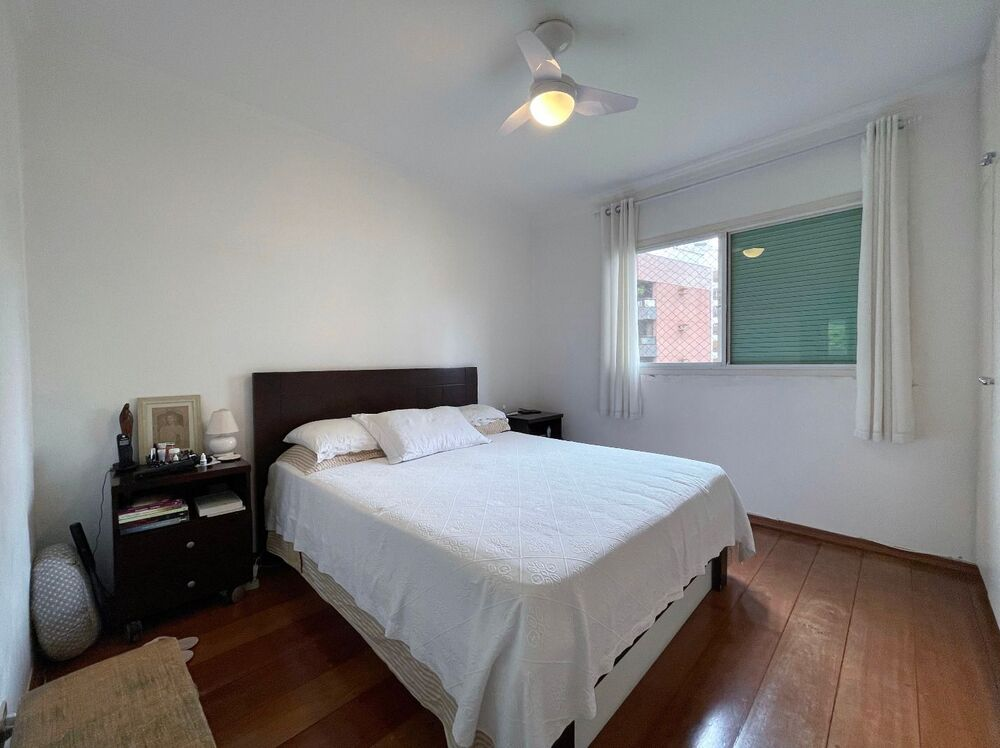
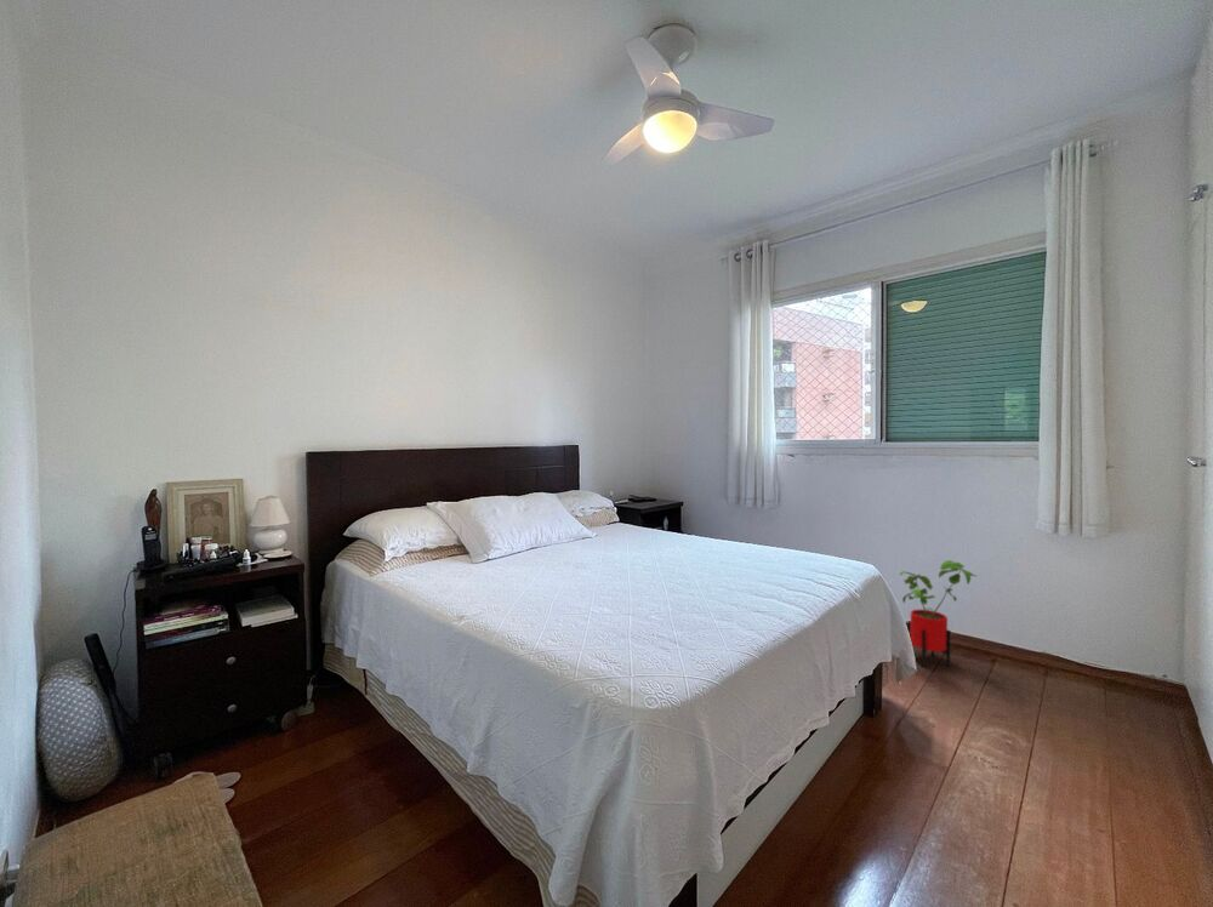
+ house plant [899,559,978,668]
